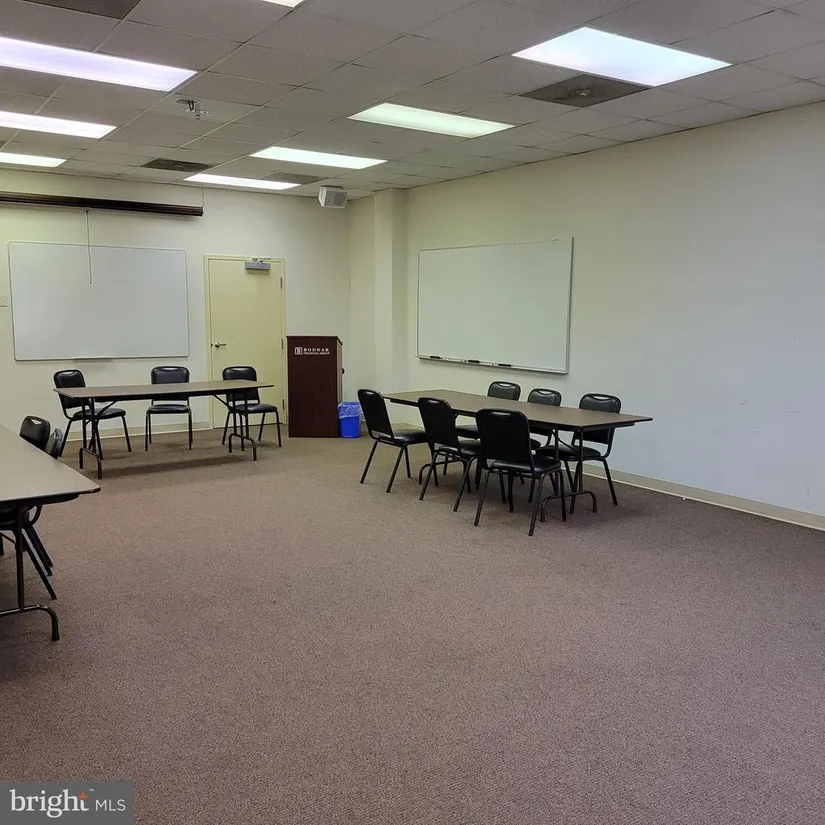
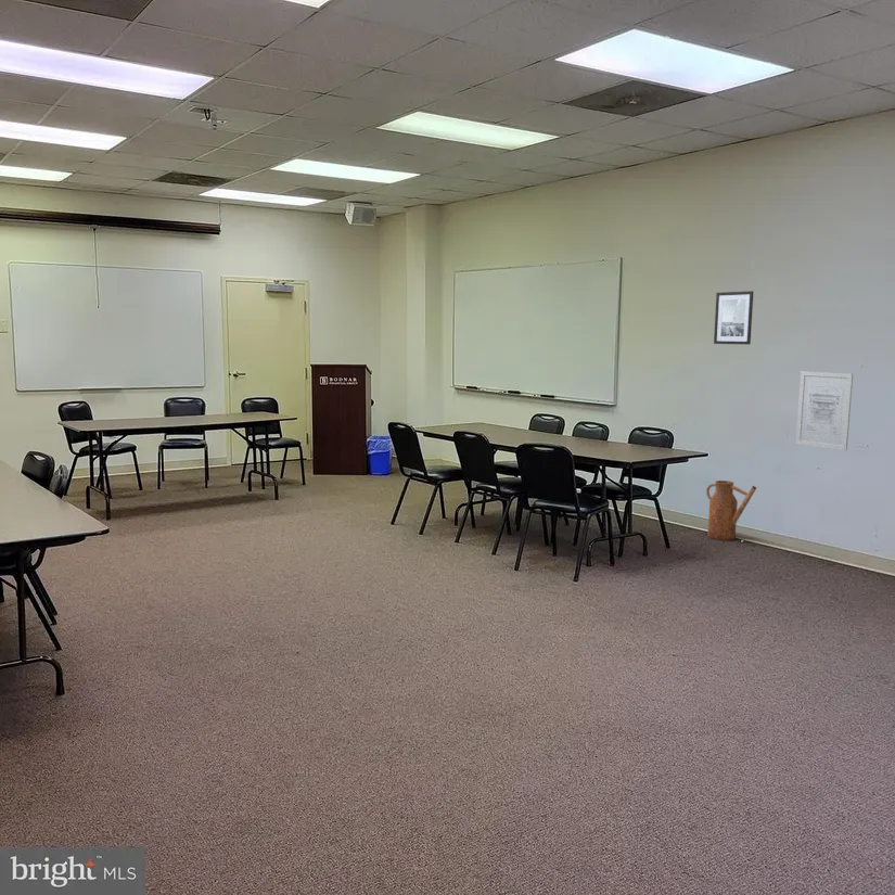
+ wall art [713,290,754,345]
+ watering can [705,480,757,541]
+ wall art [795,370,854,451]
